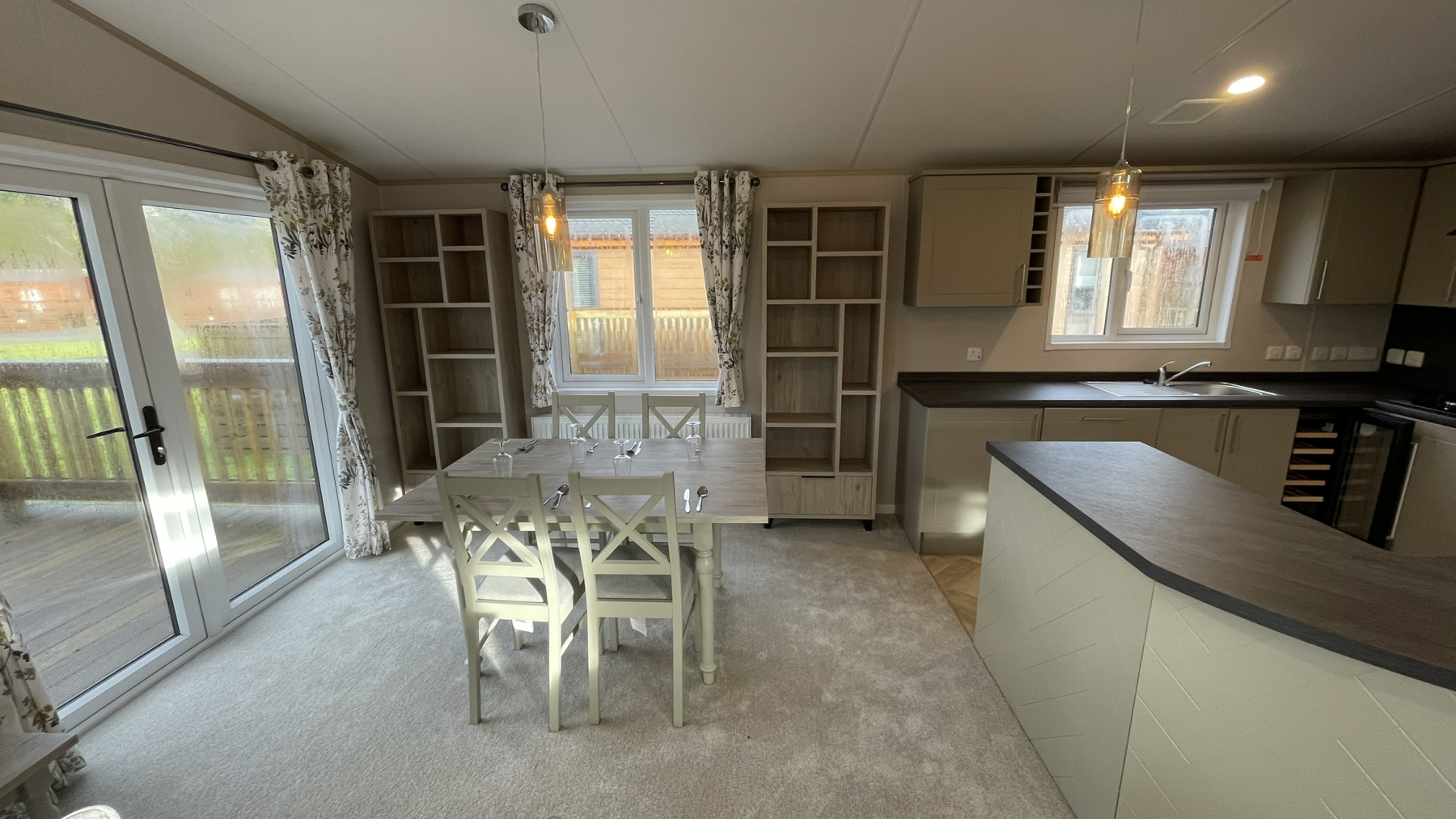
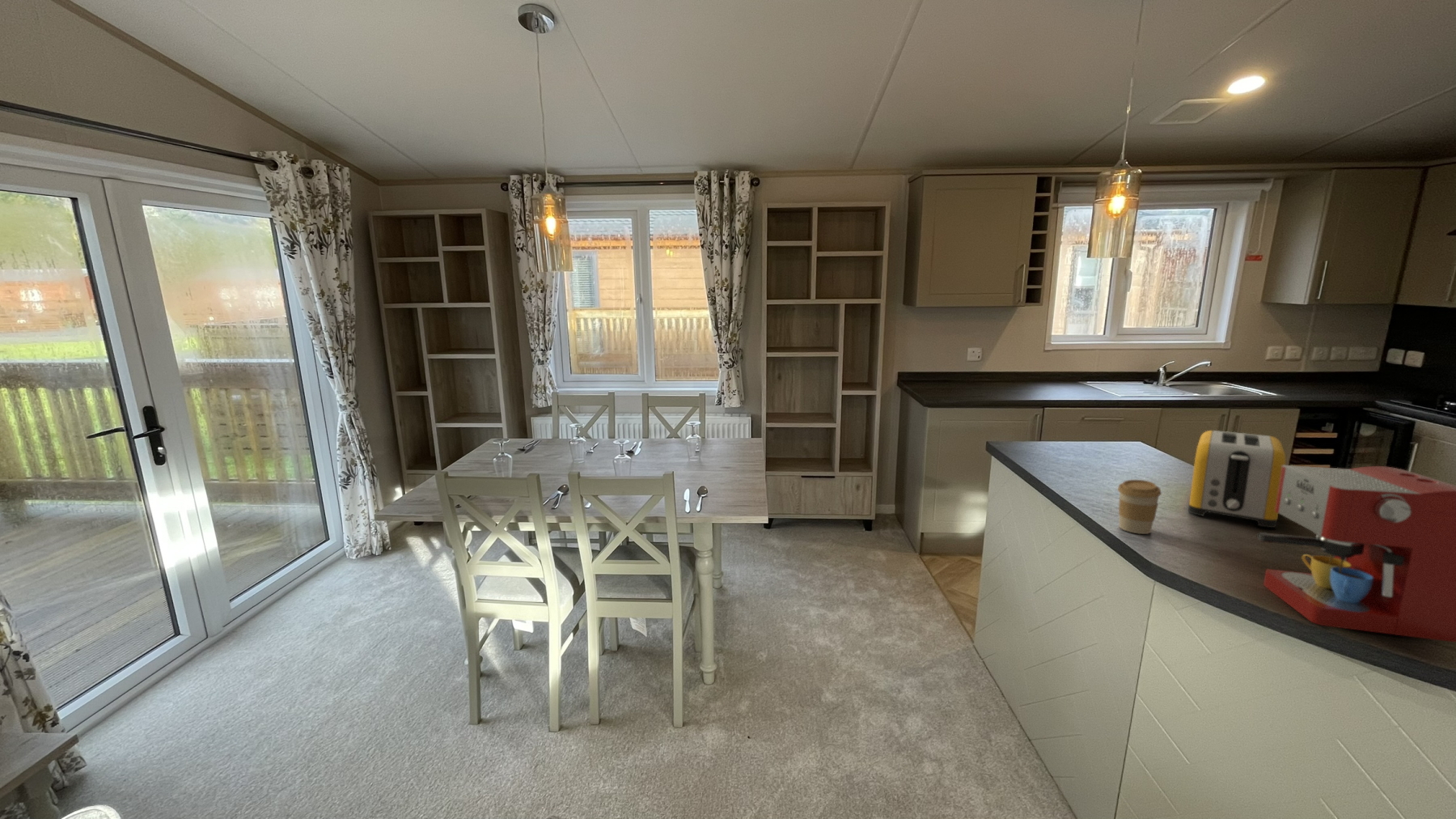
+ coffee maker [1256,465,1456,643]
+ coffee cup [1117,479,1162,535]
+ toaster [1187,430,1287,528]
